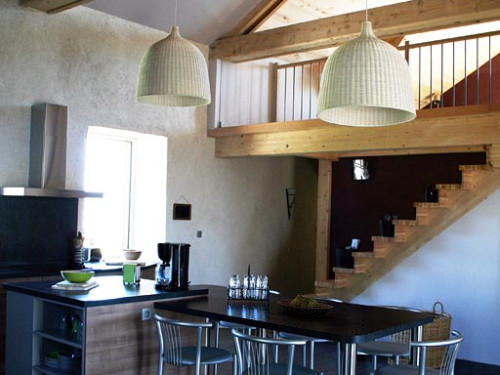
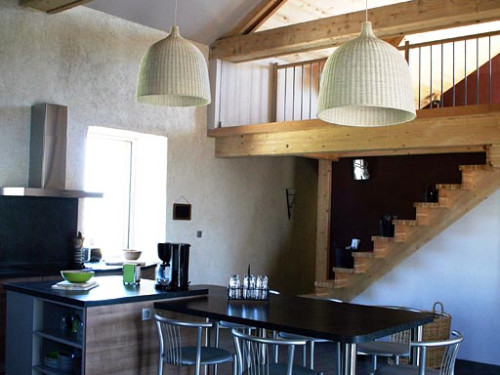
- fruit bowl [276,294,335,319]
